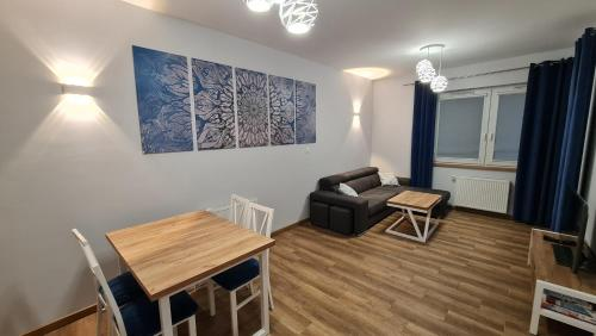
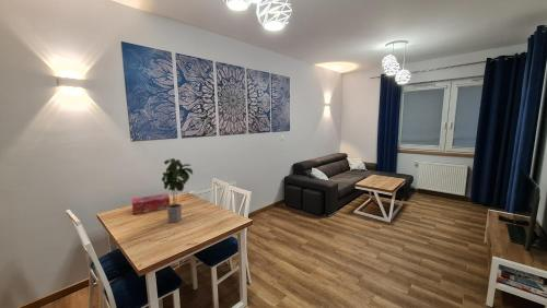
+ tissue box [131,192,171,215]
+ potted plant [161,157,194,224]
